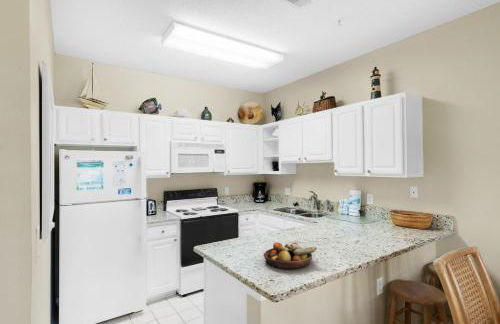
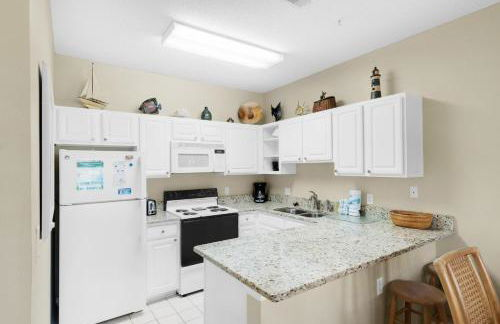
- fruit bowl [263,241,318,270]
